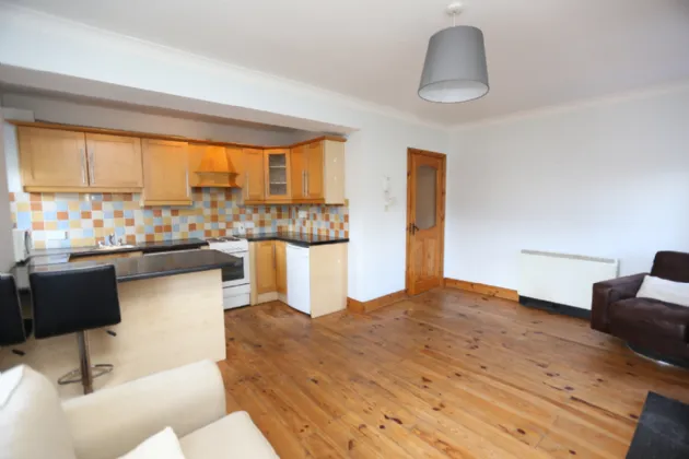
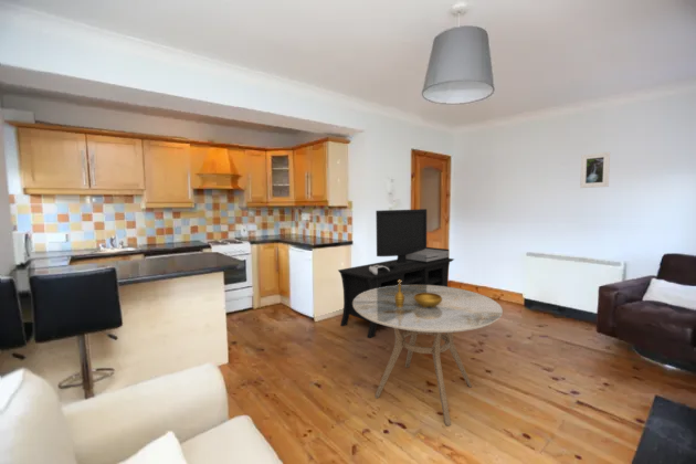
+ decorative bowl [394,280,442,307]
+ dining table [352,285,504,426]
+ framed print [579,151,611,189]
+ media console [337,208,455,339]
